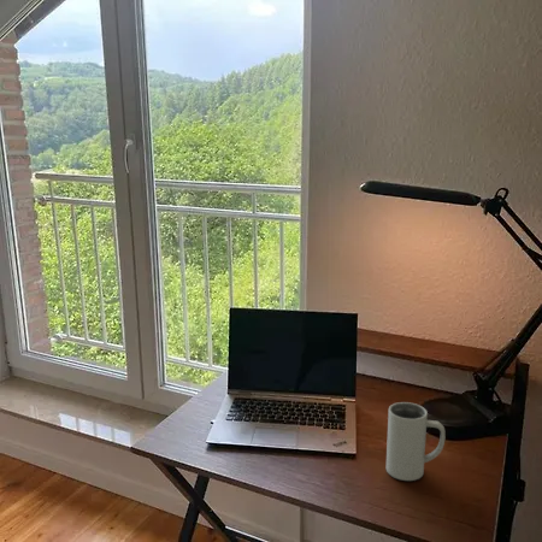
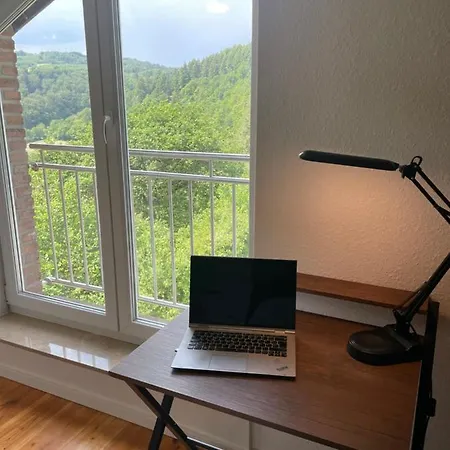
- mug [385,401,447,482]
